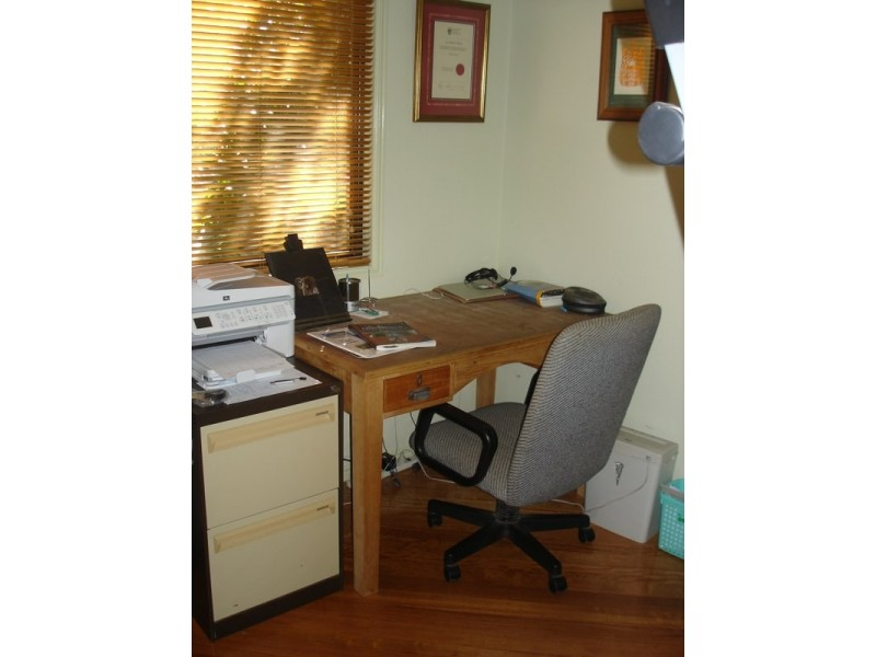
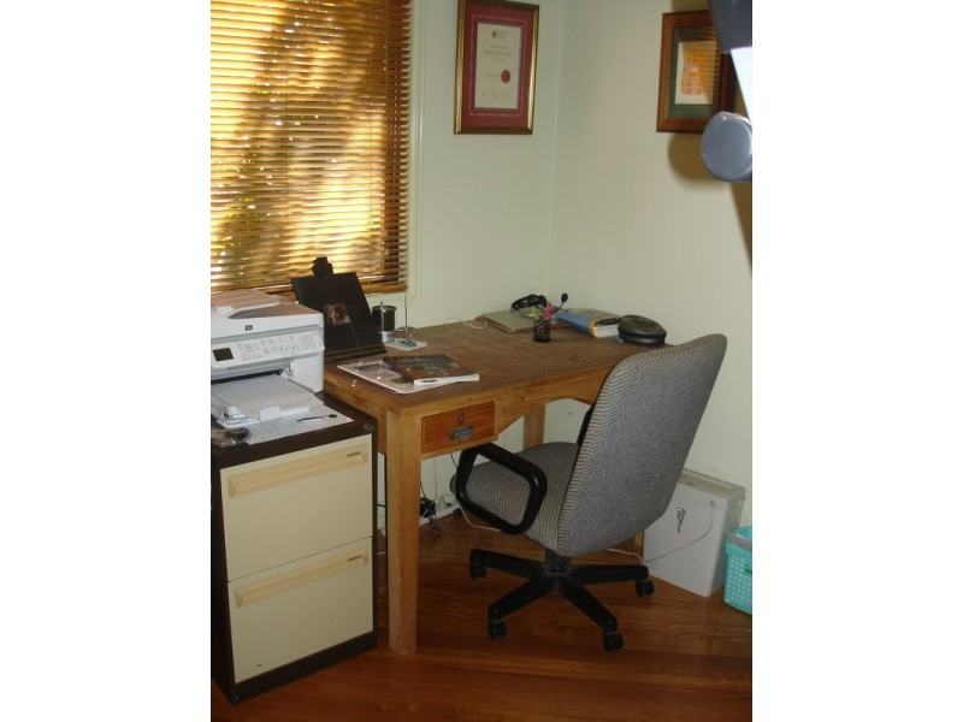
+ pen holder [531,302,557,342]
